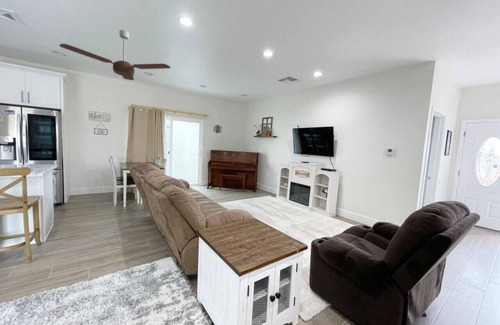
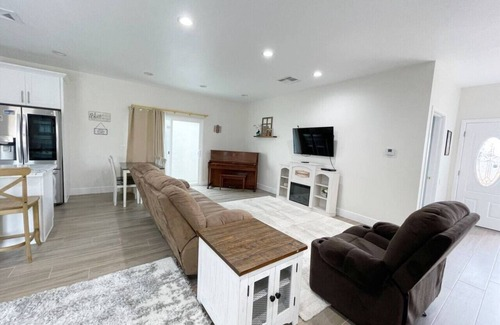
- ceiling fan [58,29,172,81]
